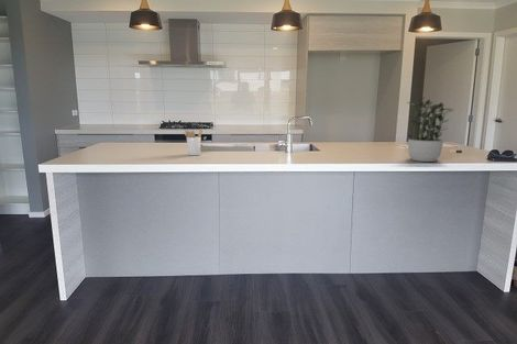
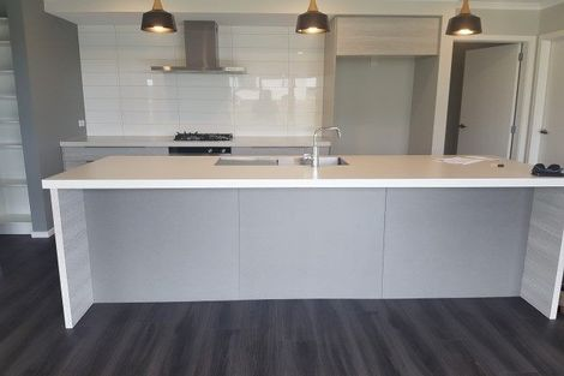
- potted plant [406,96,454,163]
- utensil holder [183,127,204,156]
